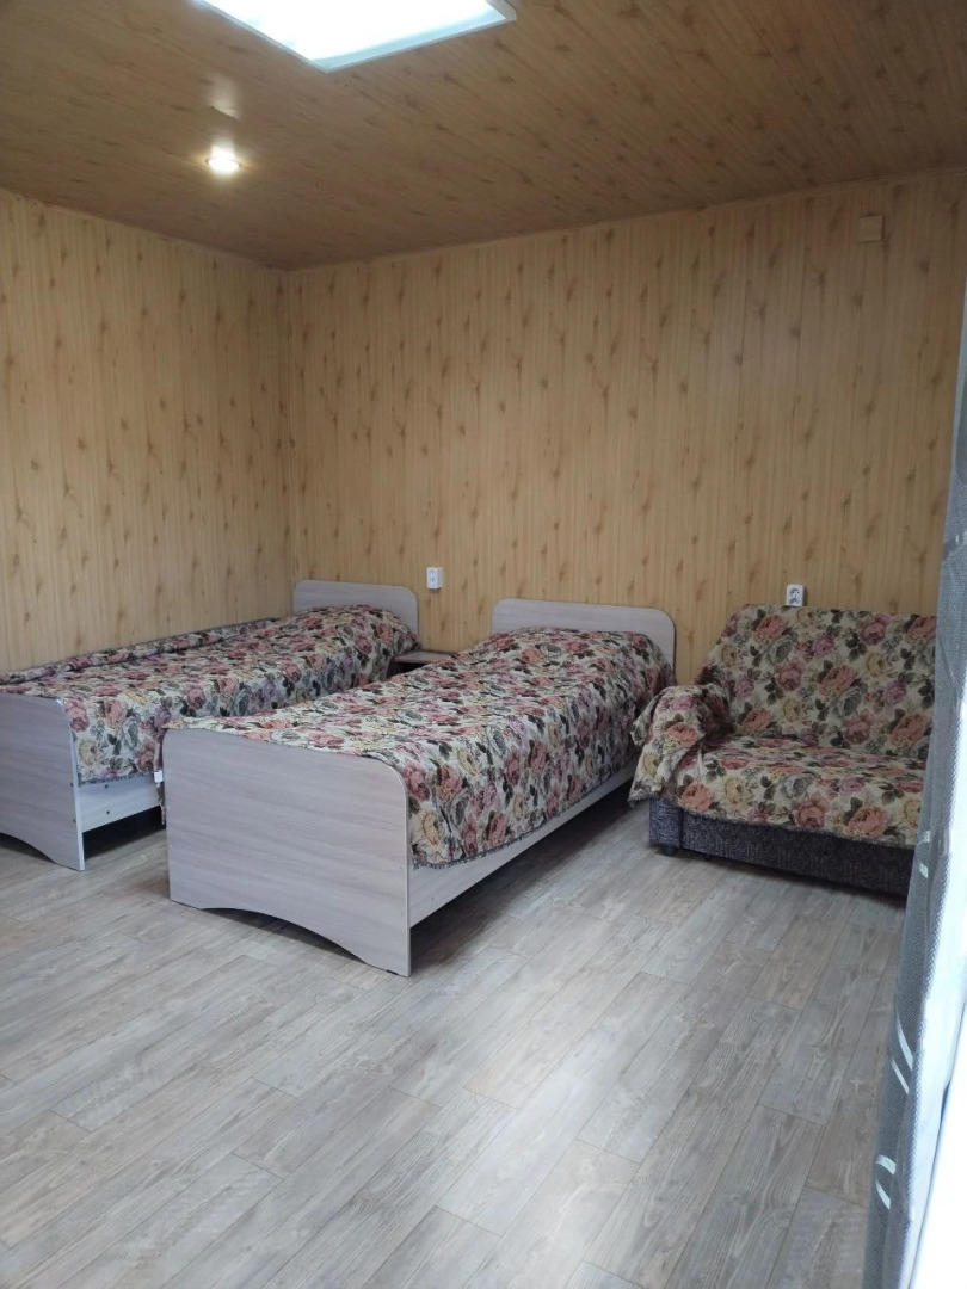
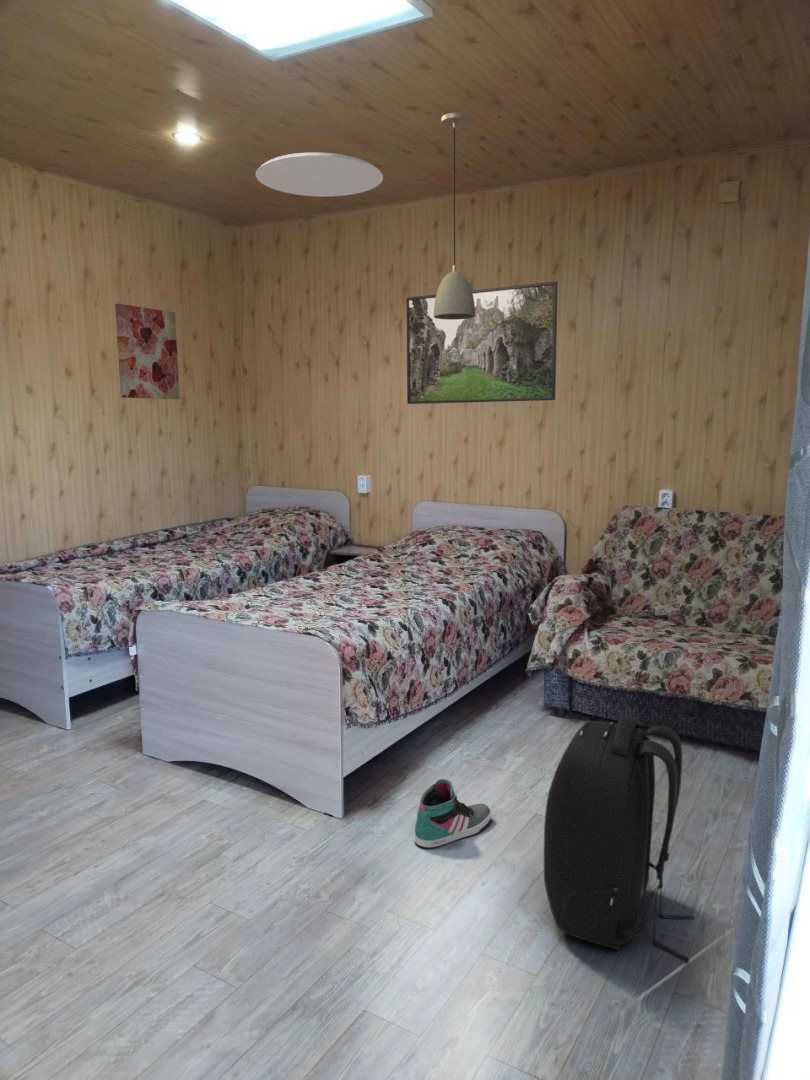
+ ceiling lamp [255,151,384,198]
+ sneaker [414,778,492,849]
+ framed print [405,281,559,405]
+ backpack [543,714,696,964]
+ light fixture [434,112,475,320]
+ wall art [114,303,180,400]
